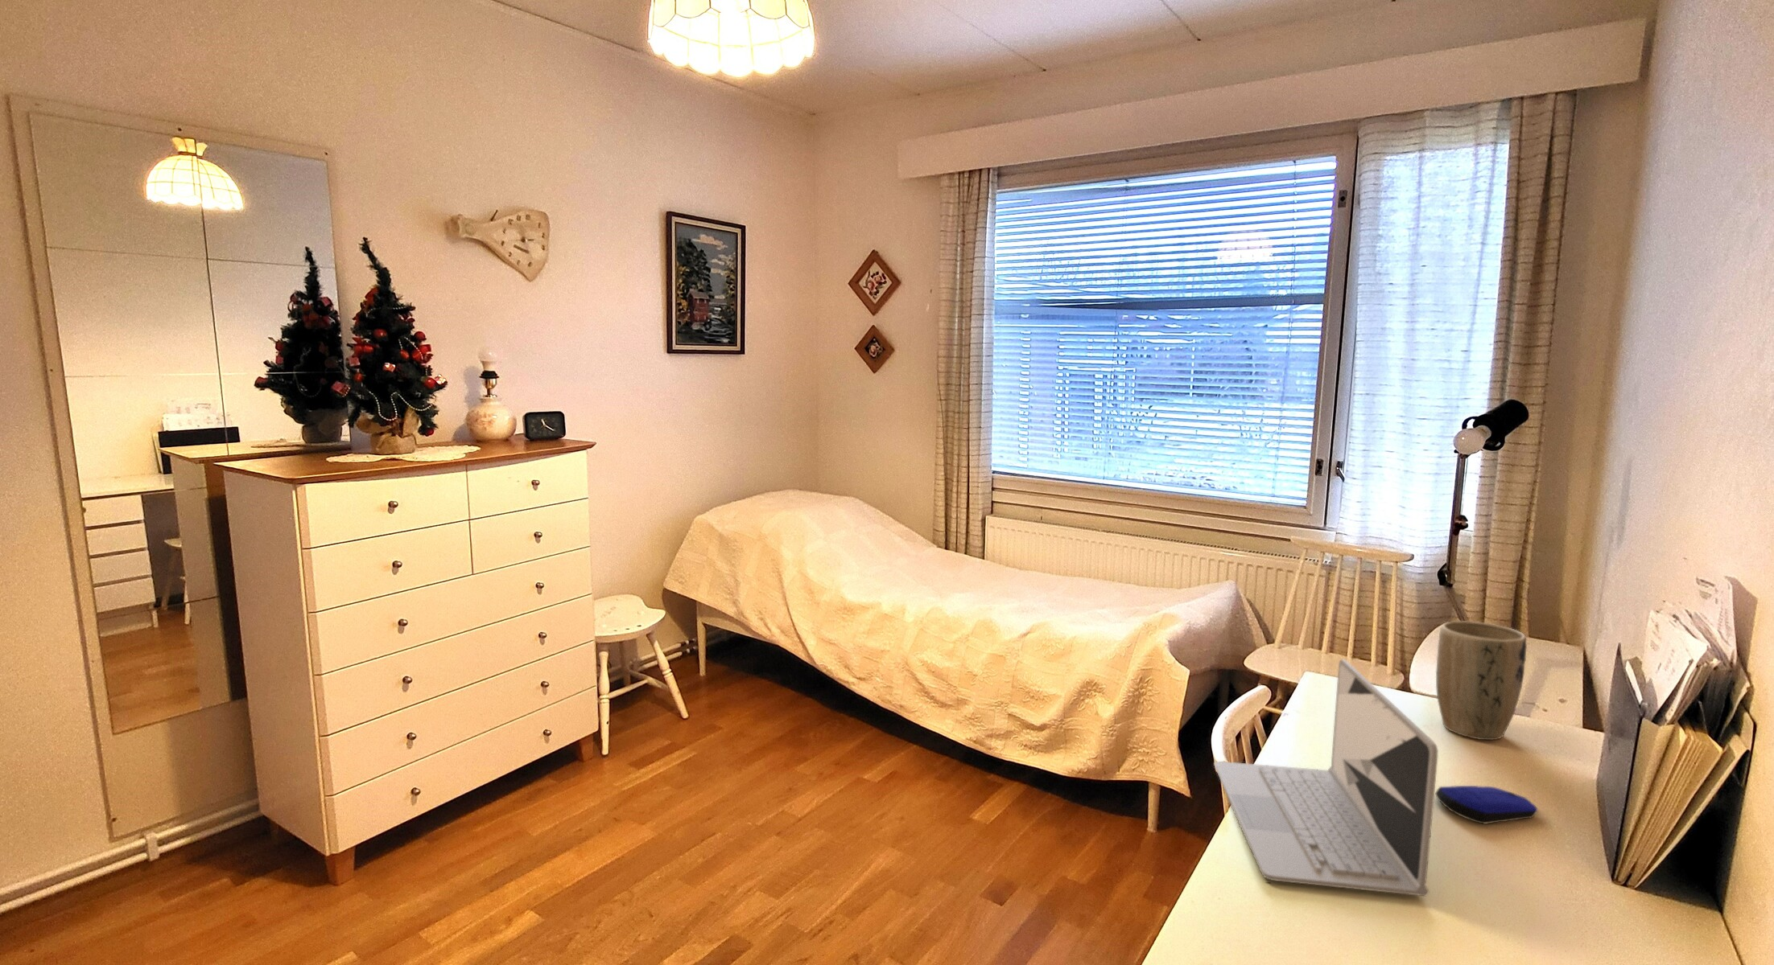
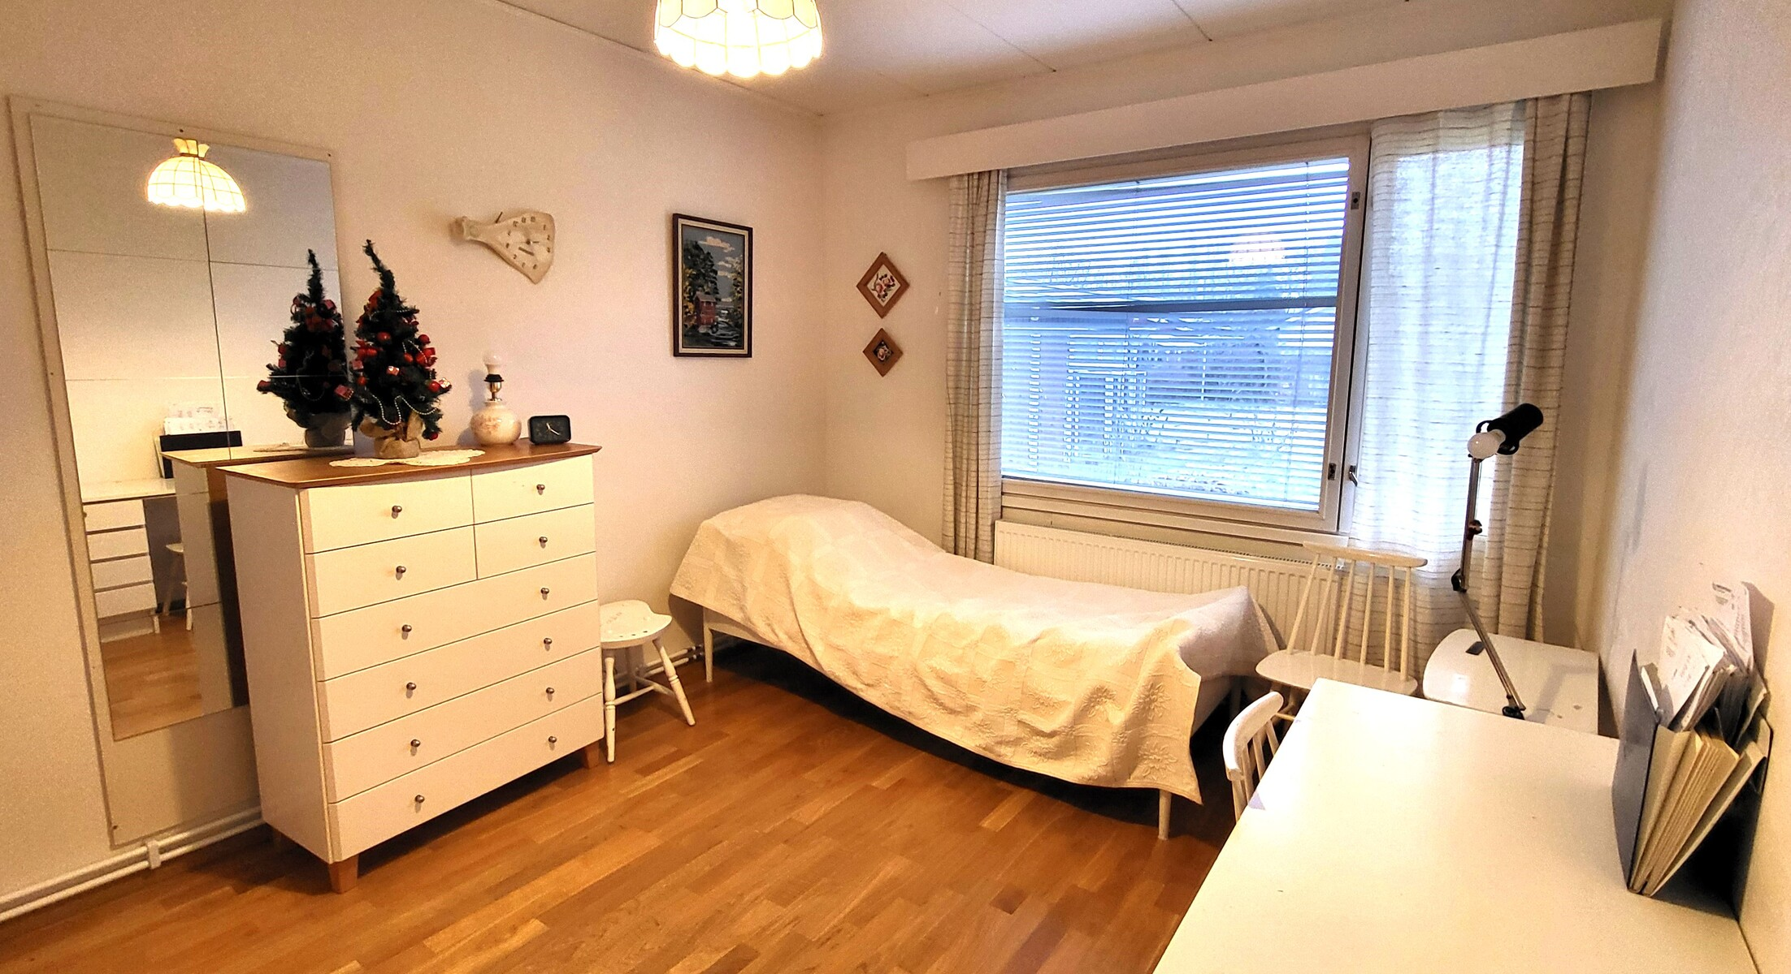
- computer mouse [1434,784,1539,825]
- plant pot [1435,620,1528,740]
- laptop [1214,658,1439,897]
